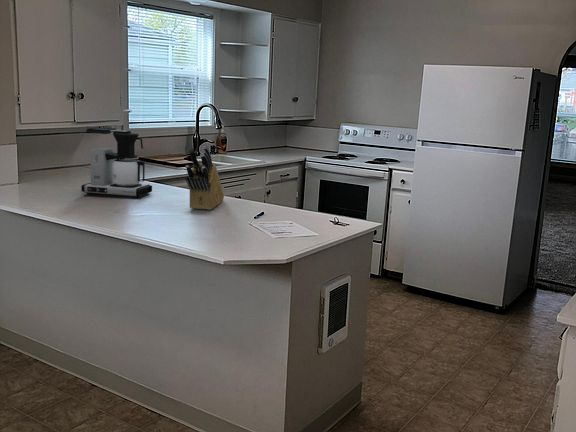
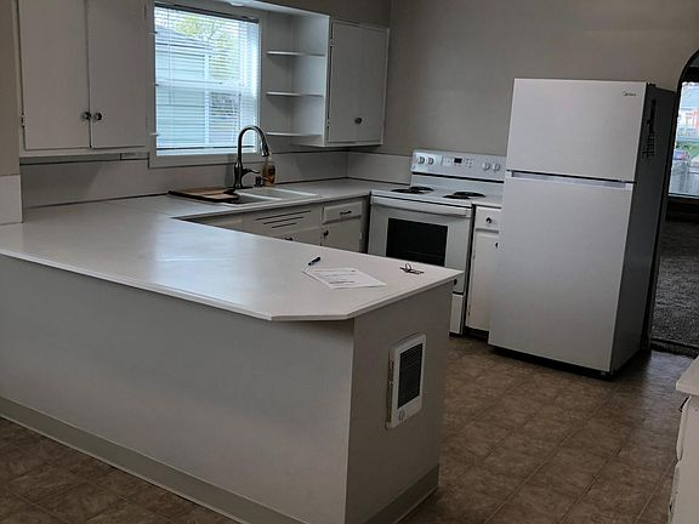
- knife block [184,145,225,211]
- coffee maker [80,127,153,199]
